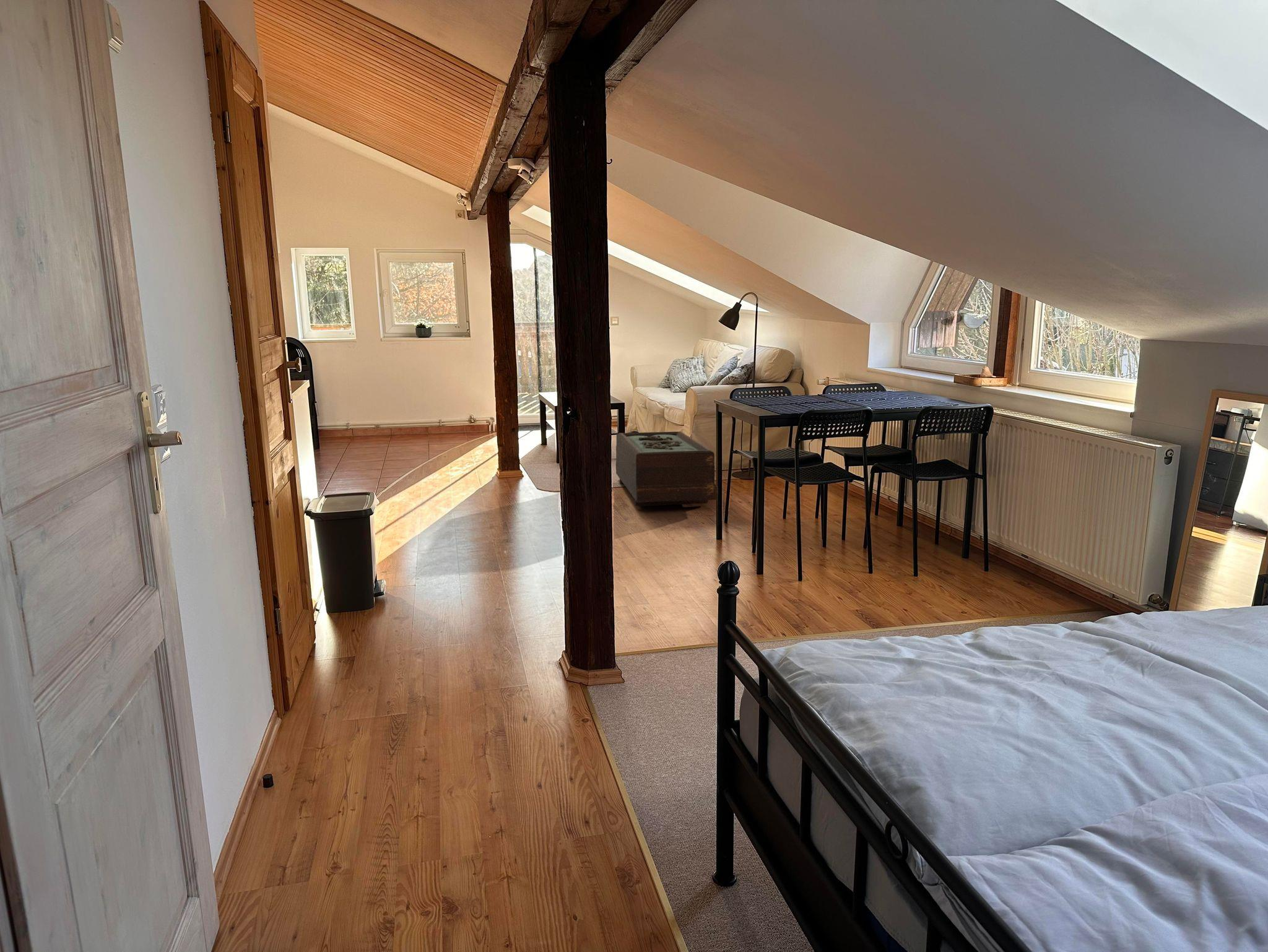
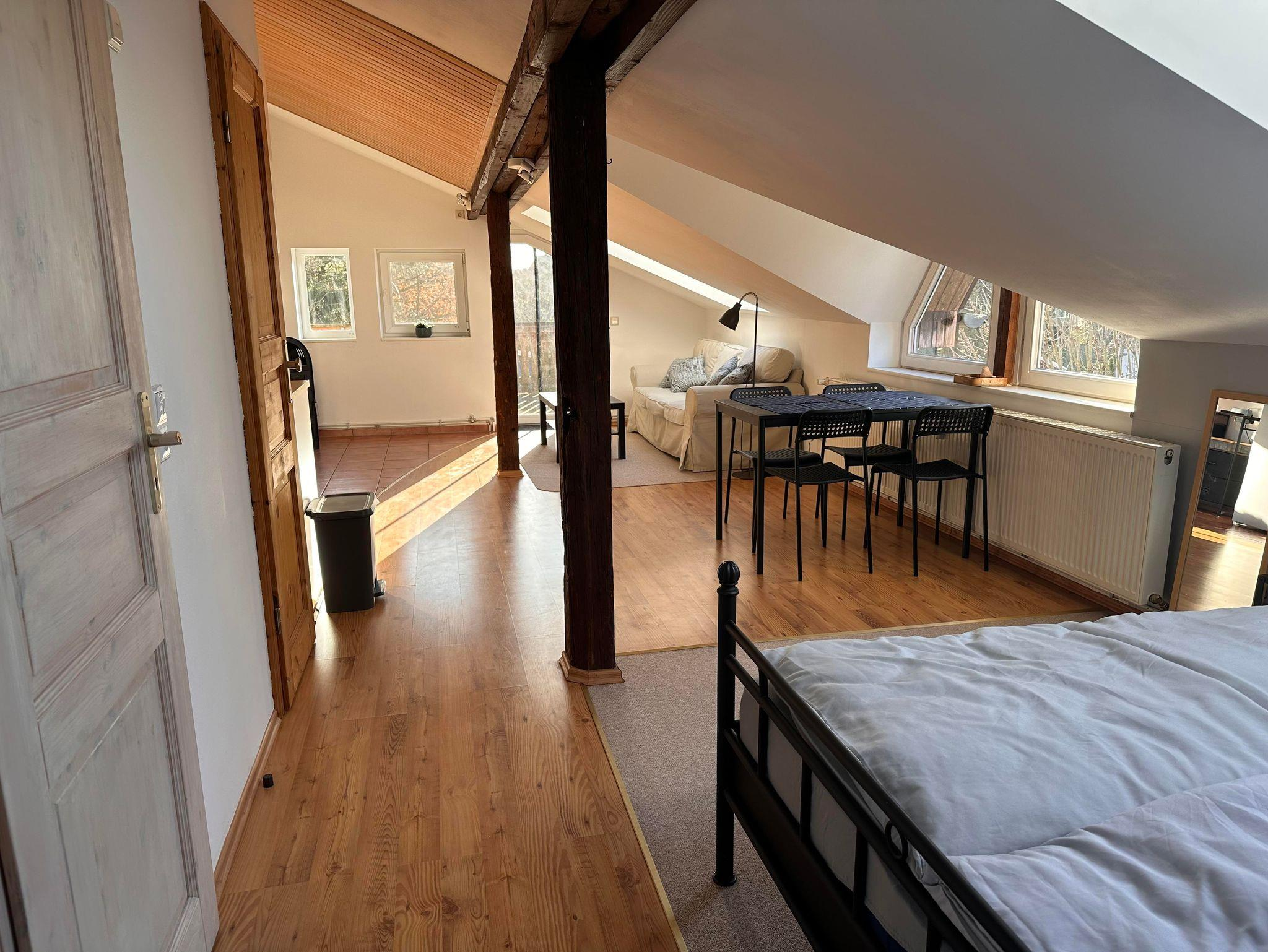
- coffee table [615,431,718,507]
